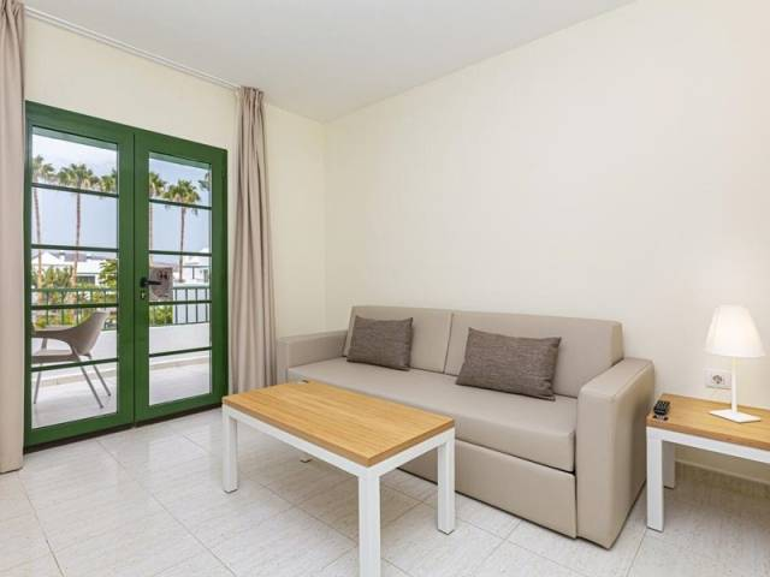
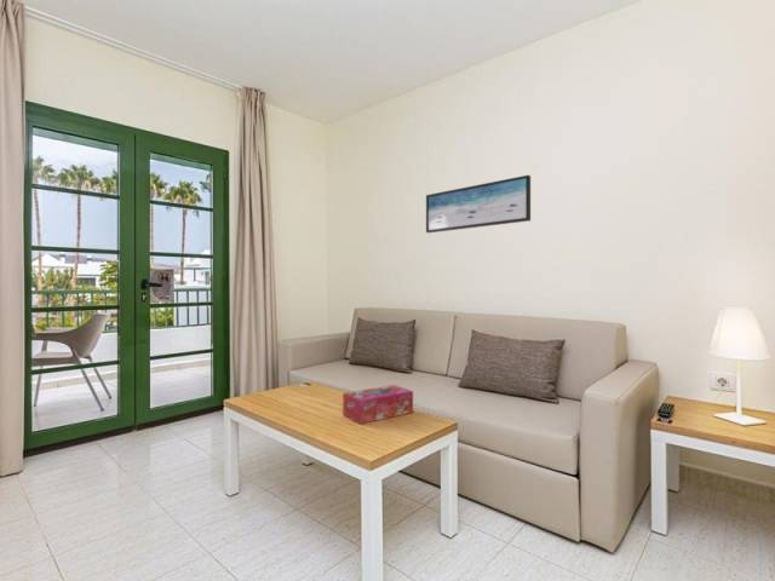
+ wall art [425,174,532,234]
+ tissue box [341,384,414,425]
